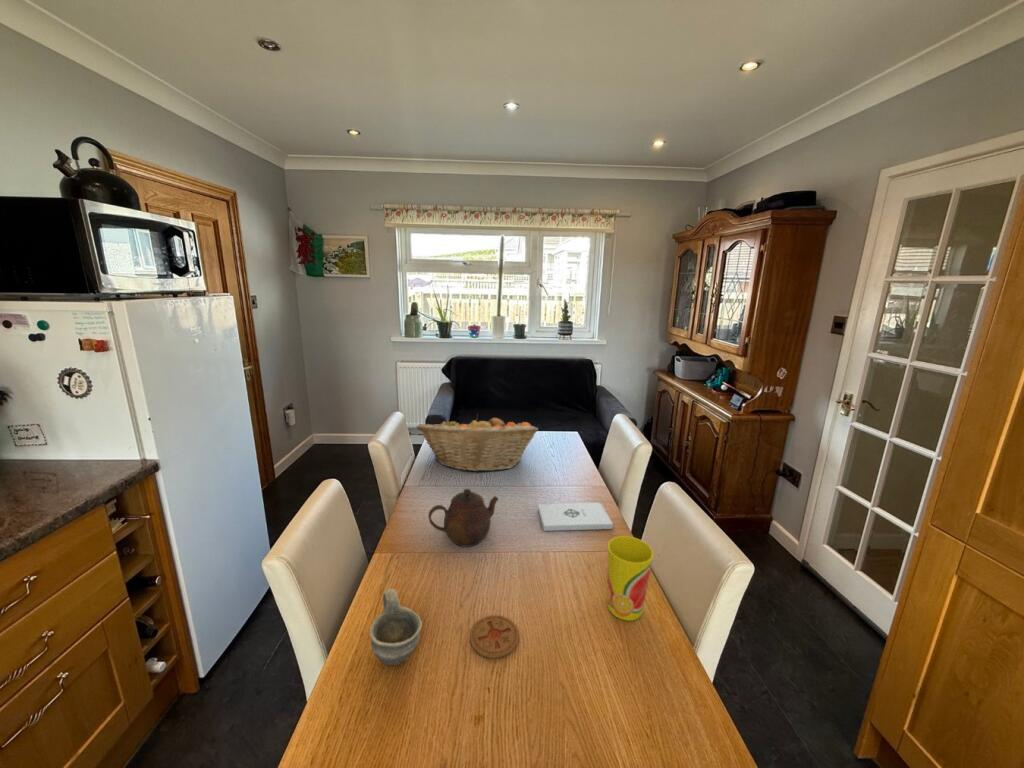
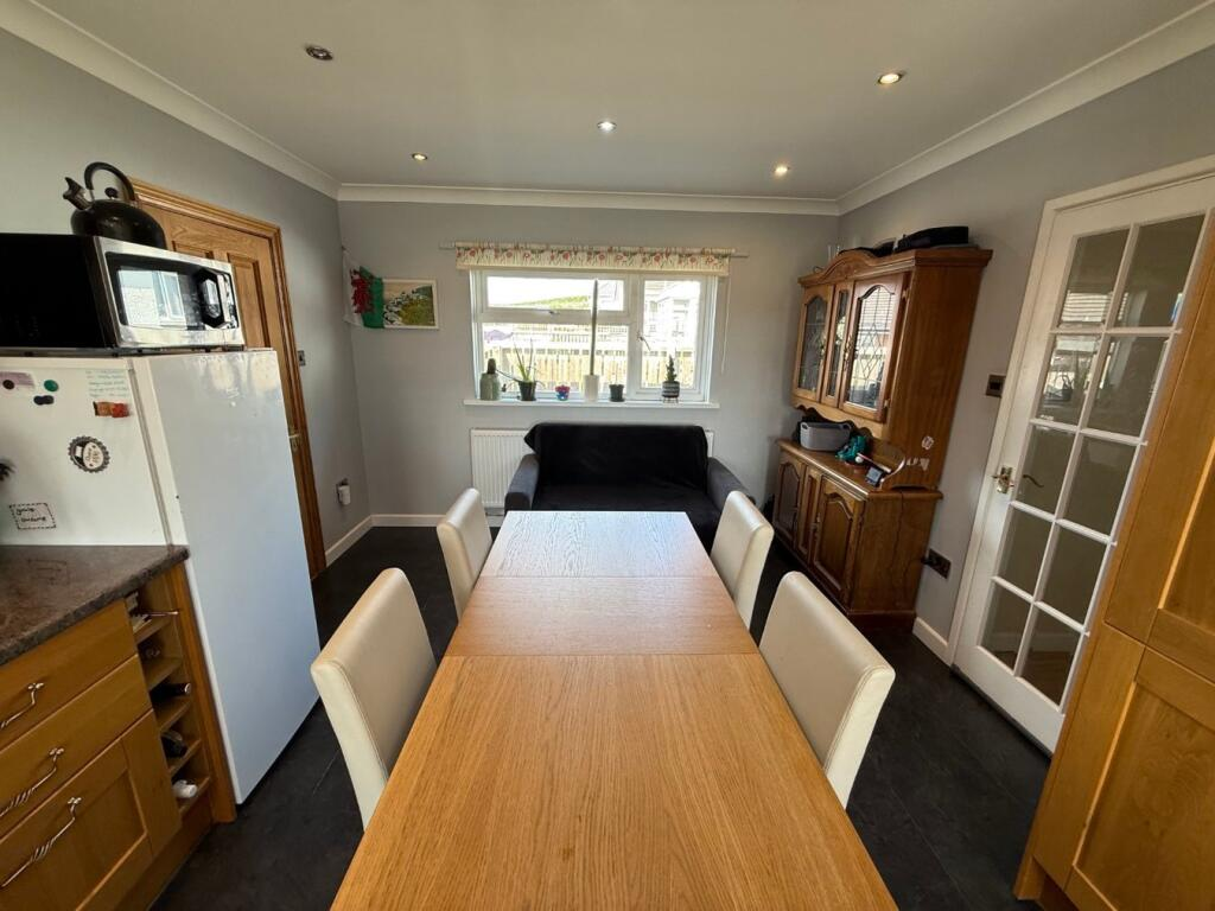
- teapot [427,487,499,548]
- fruit basket [415,413,539,473]
- notepad [537,501,614,532]
- cup [606,535,655,622]
- coaster [469,614,520,659]
- cup [369,588,423,667]
